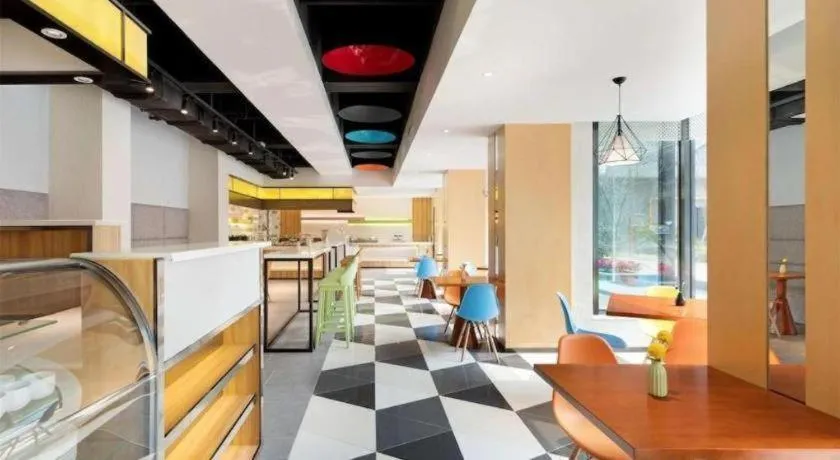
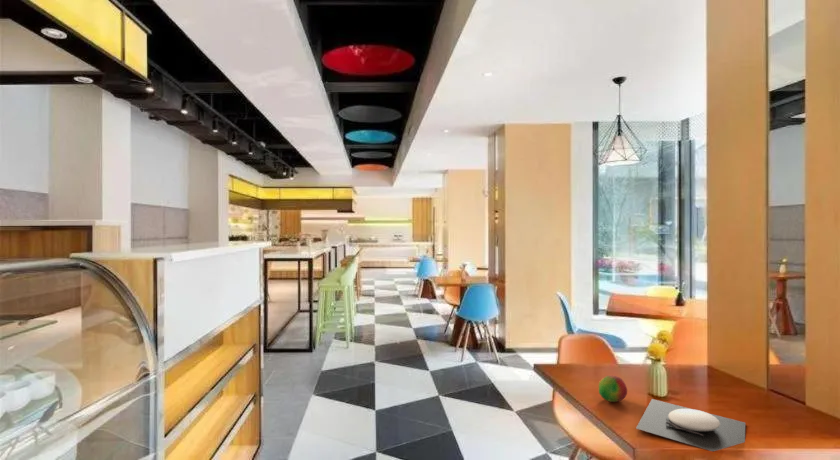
+ fruit [598,375,628,403]
+ plate [635,398,746,452]
